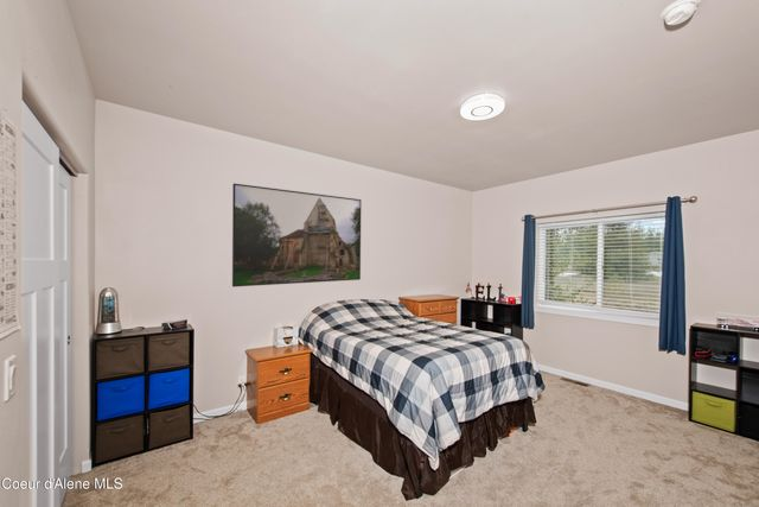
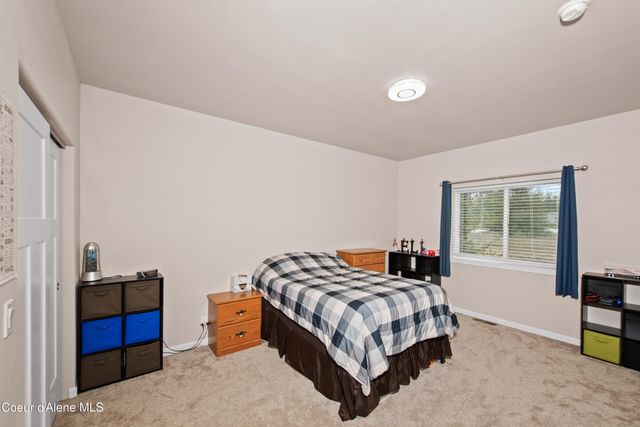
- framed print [231,183,363,289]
